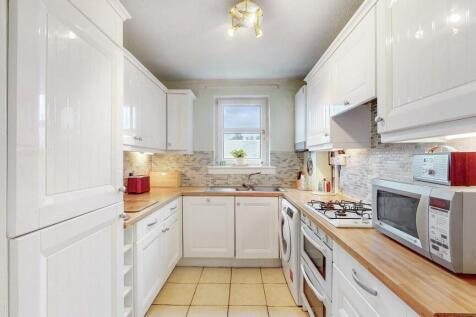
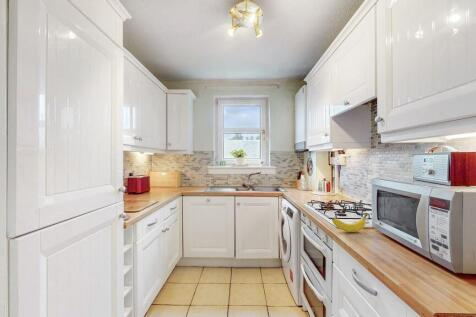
+ banana [331,212,369,233]
